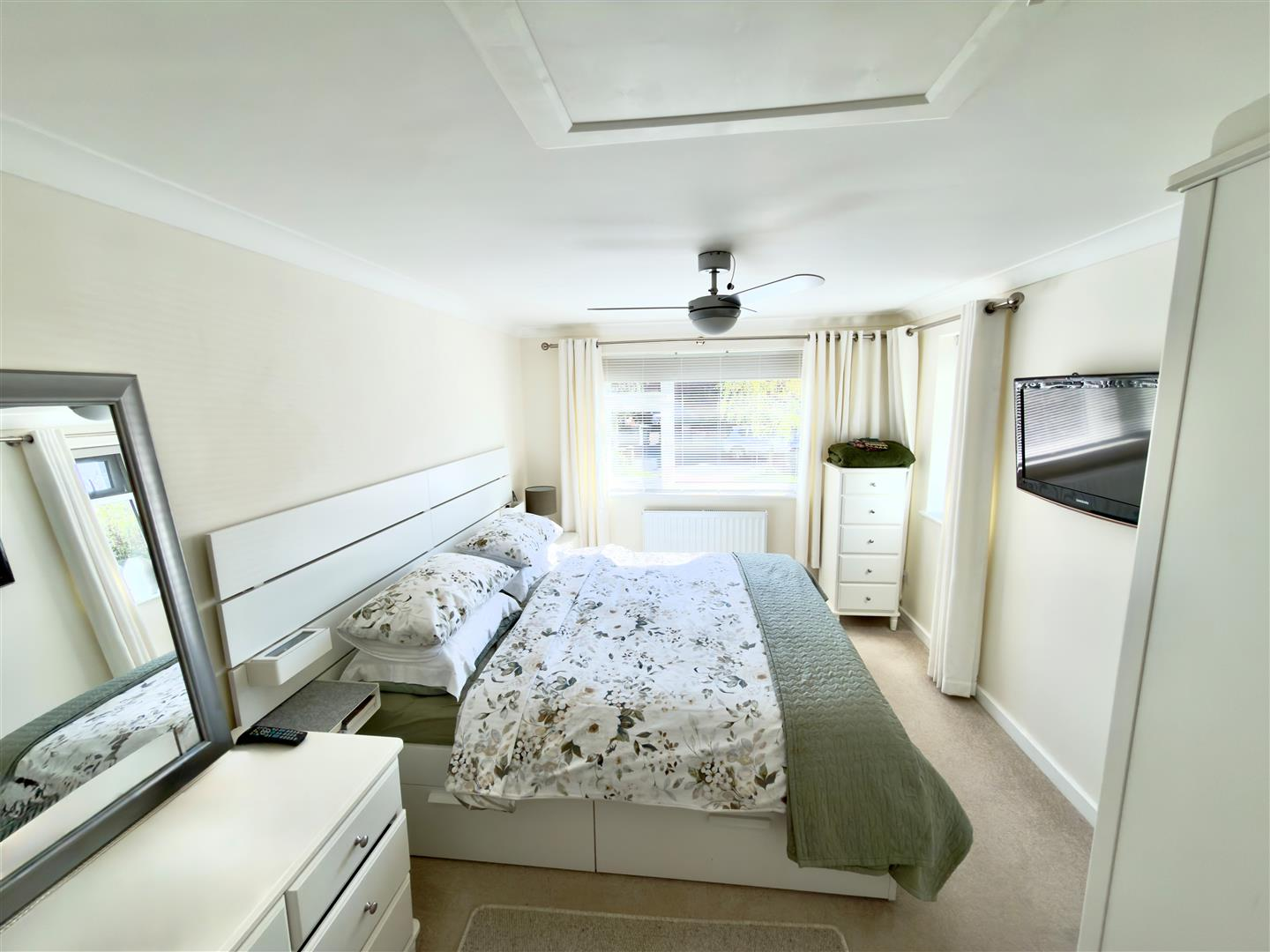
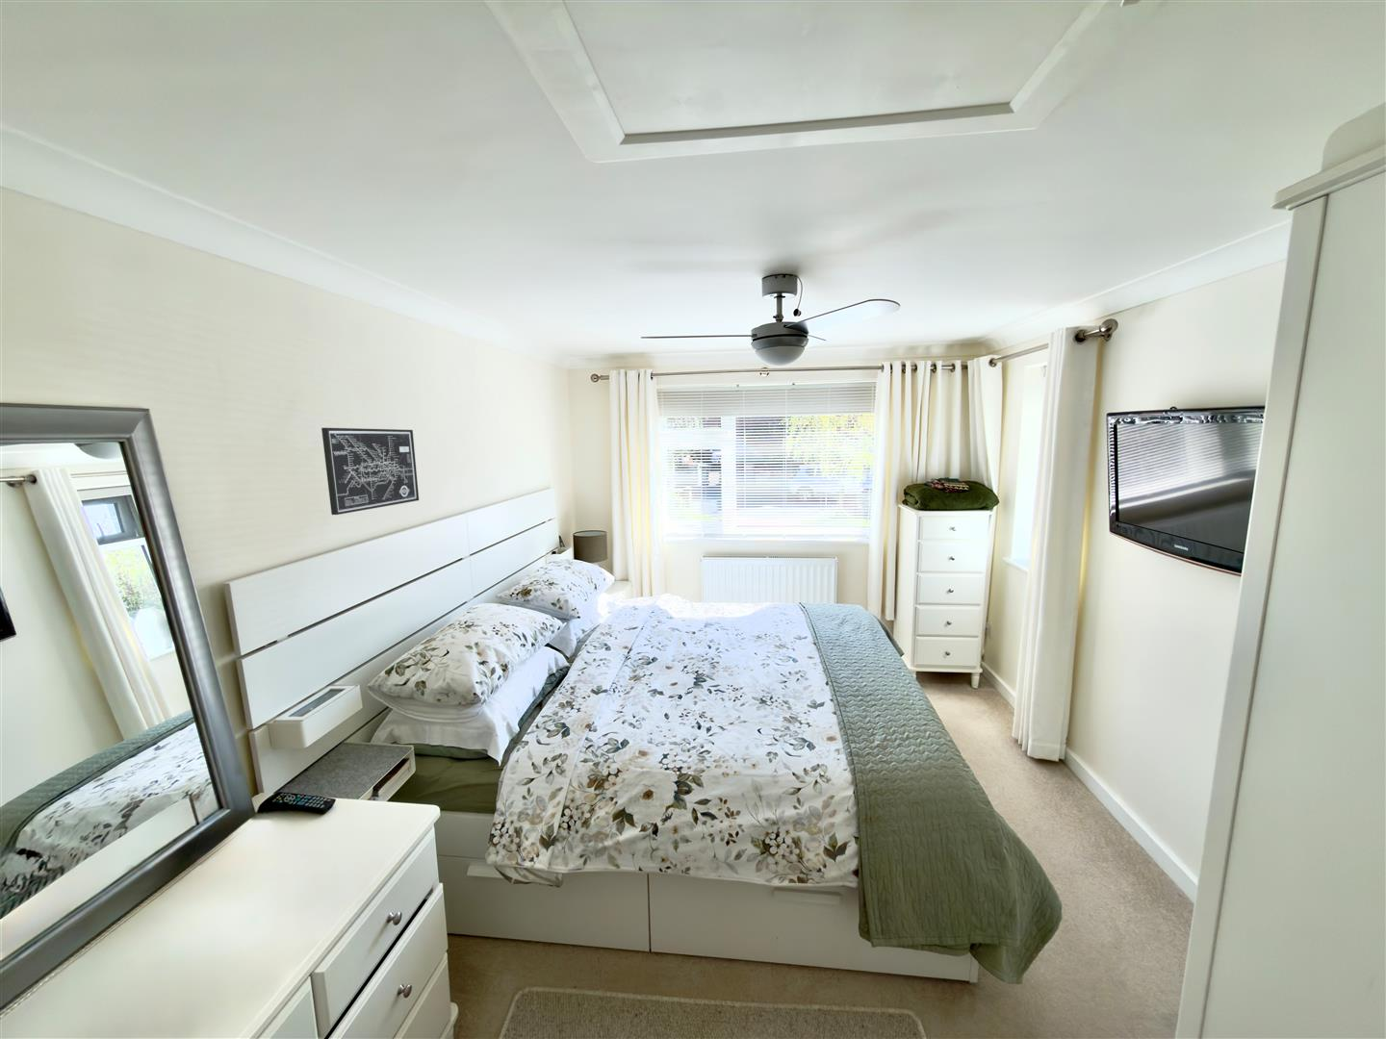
+ wall art [321,427,420,515]
